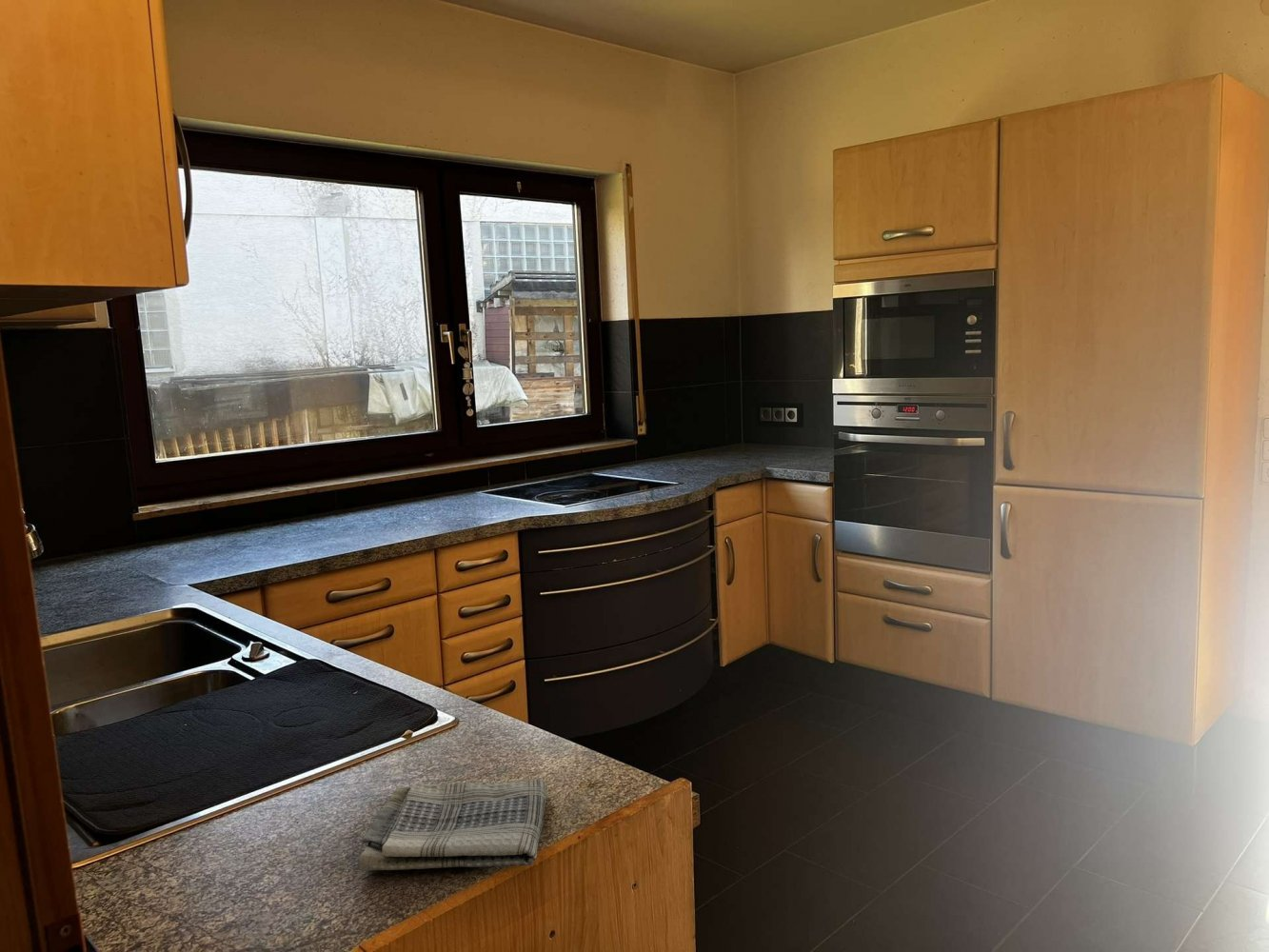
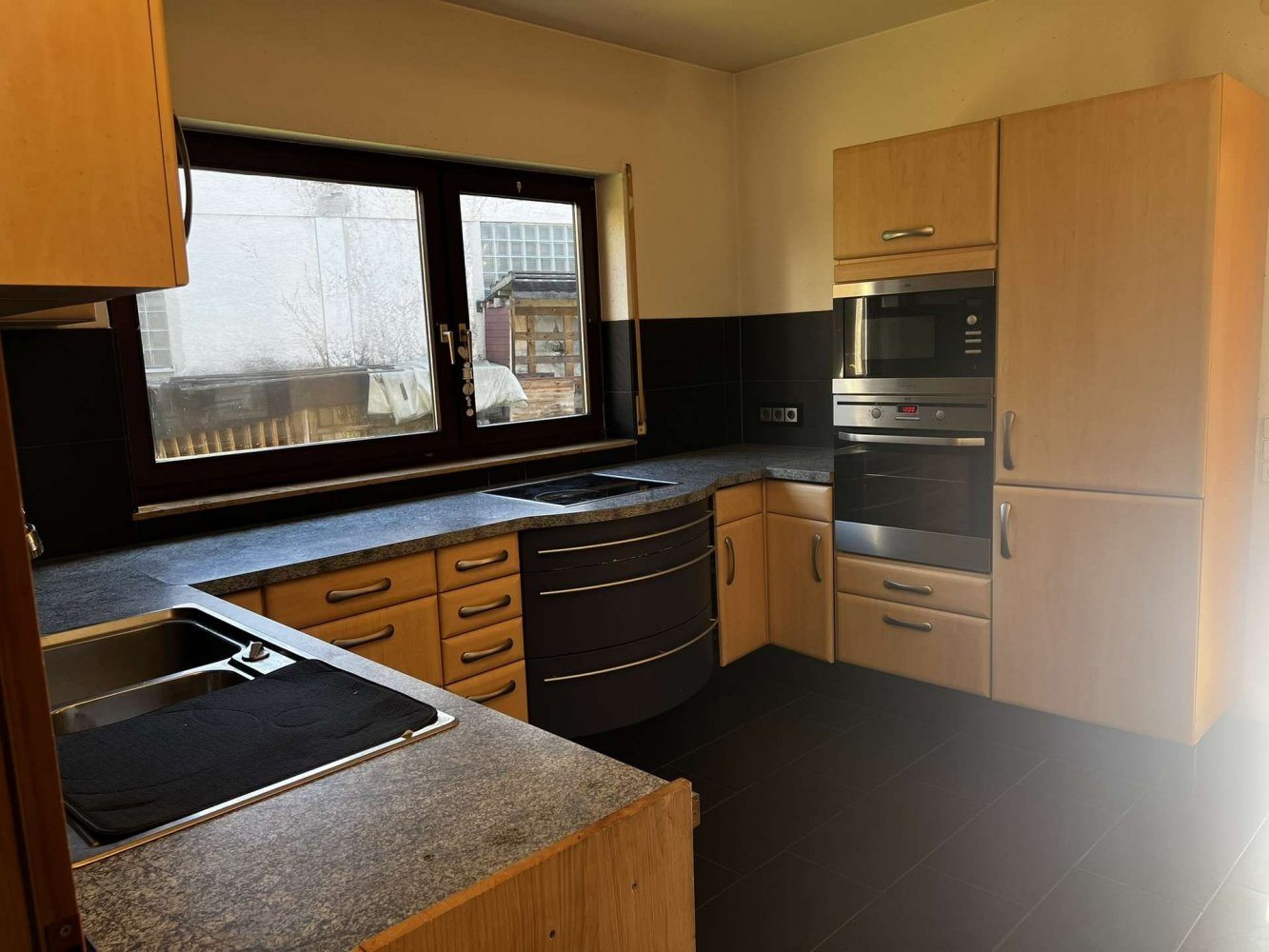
- dish towel [358,778,547,872]
